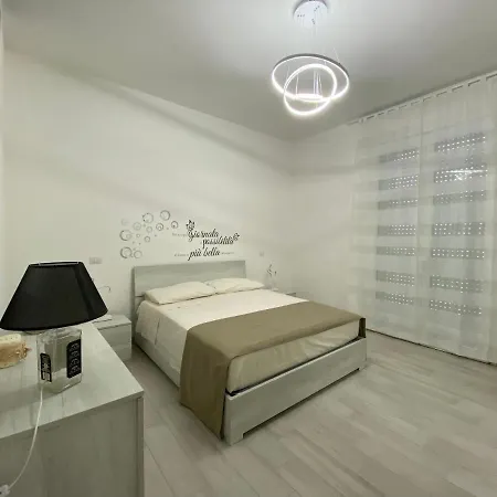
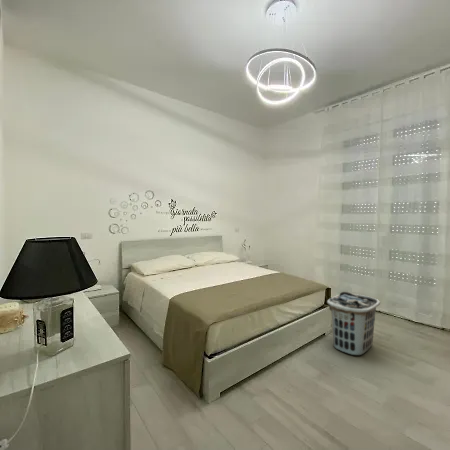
+ clothes hamper [326,291,381,356]
